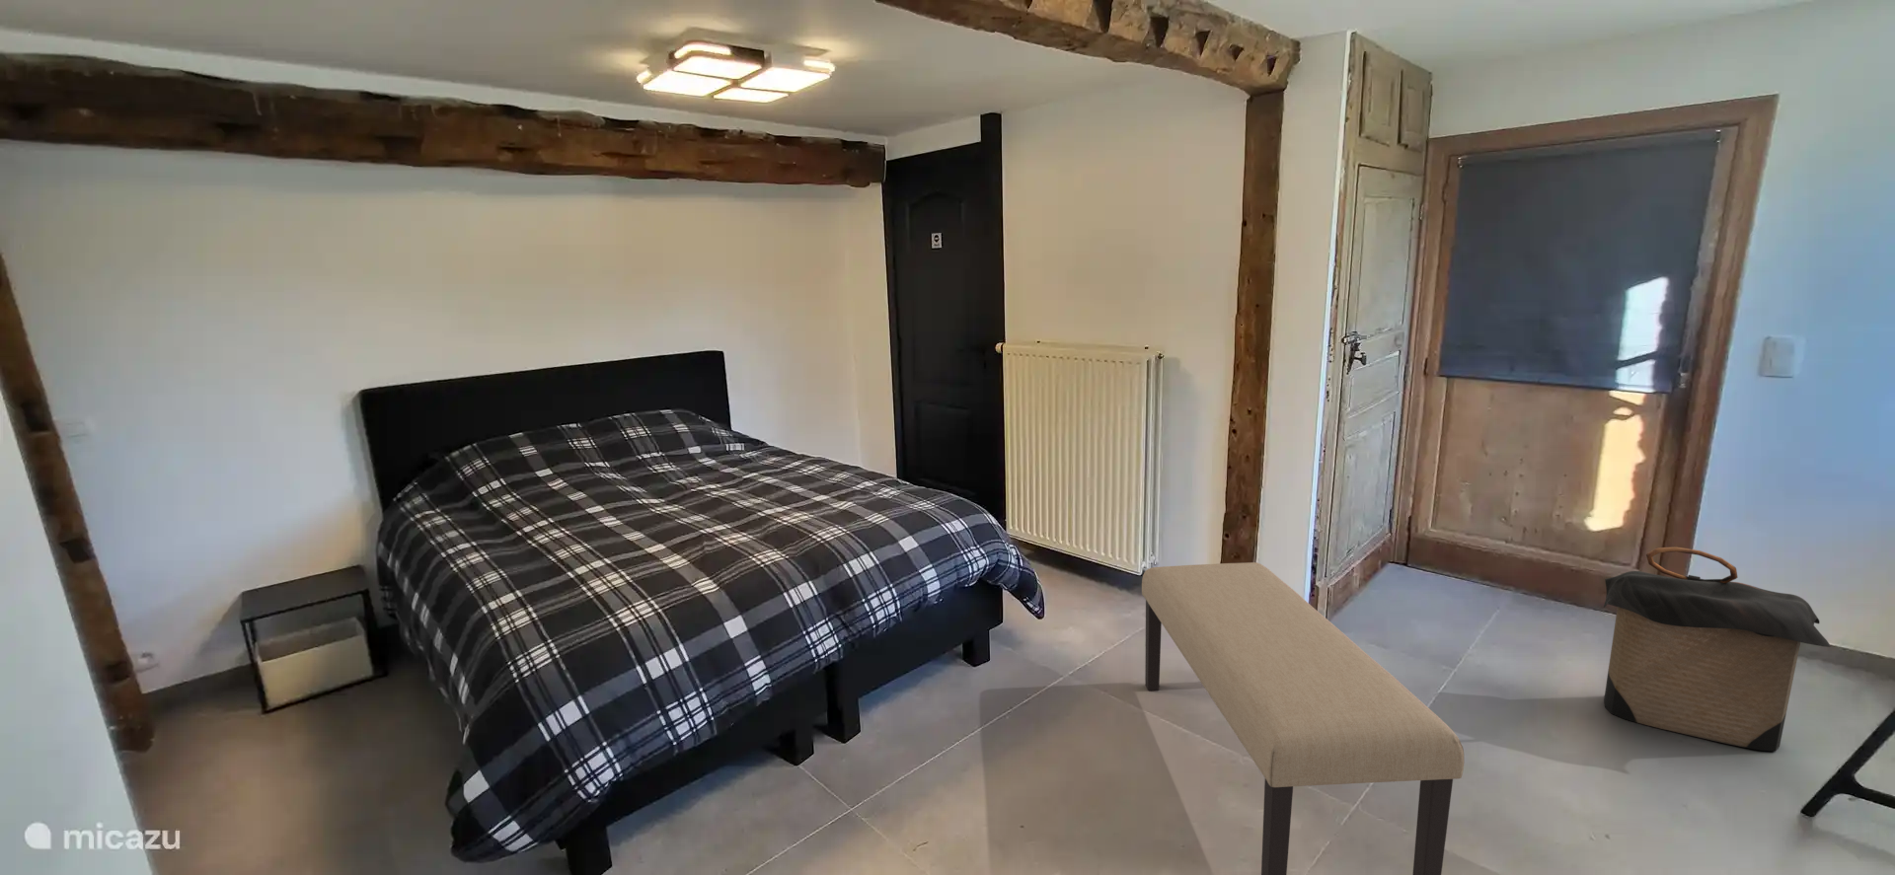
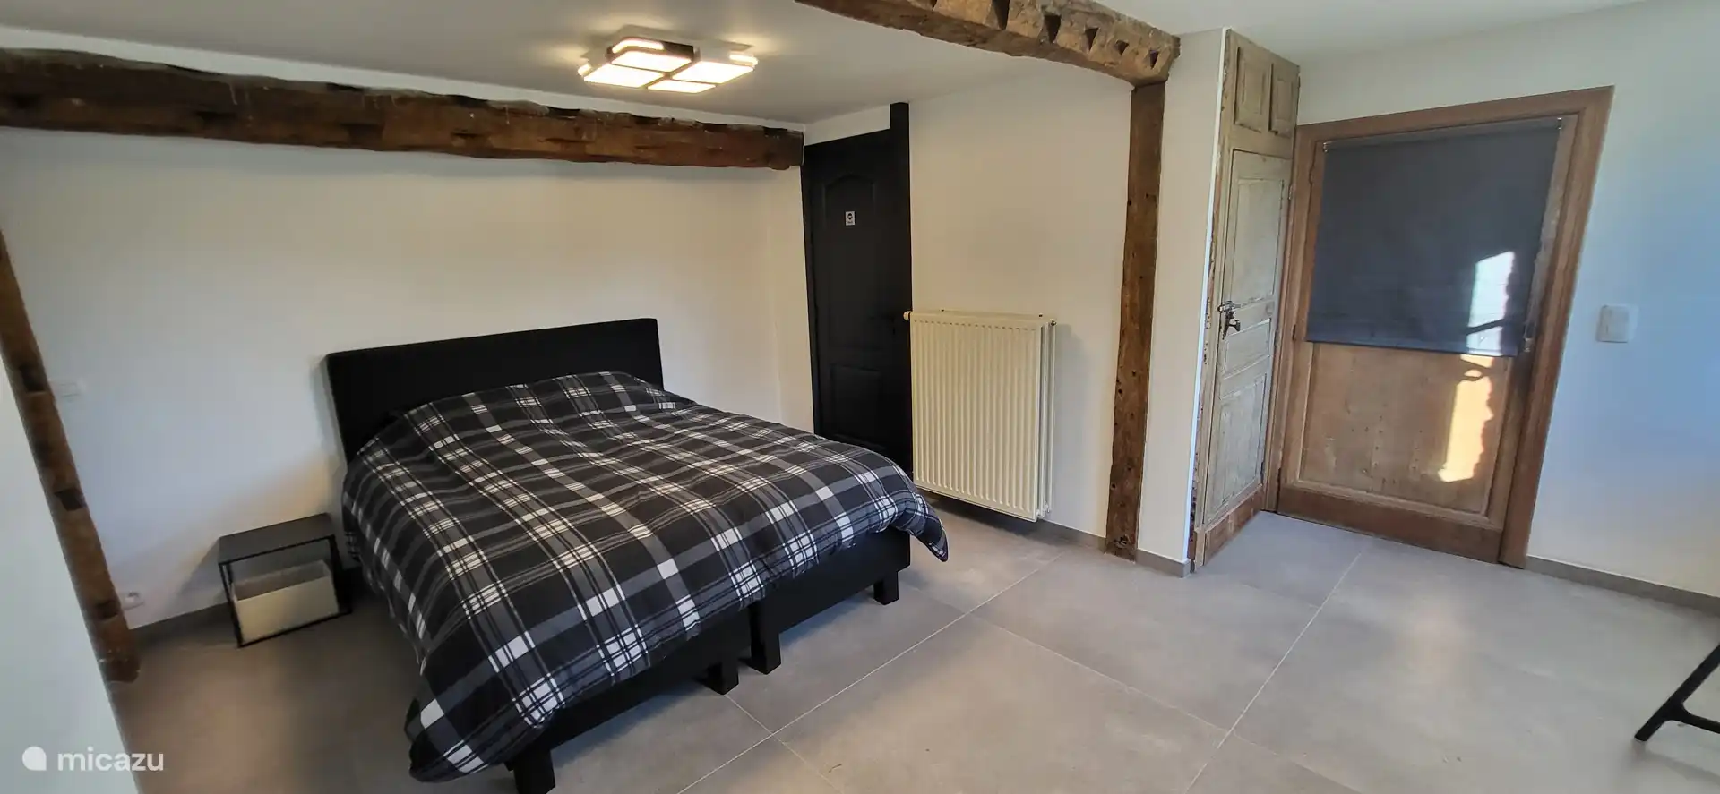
- laundry hamper [1603,545,1831,752]
- bench [1141,561,1466,875]
